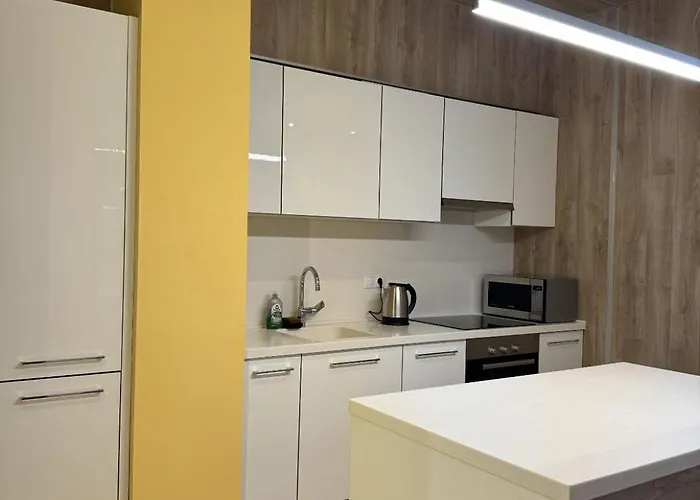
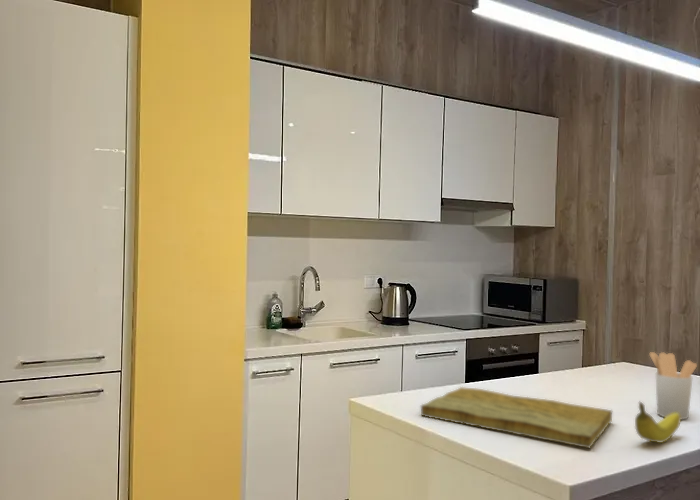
+ cutting board [420,386,613,449]
+ fruit [634,401,682,444]
+ utensil holder [648,351,698,420]
